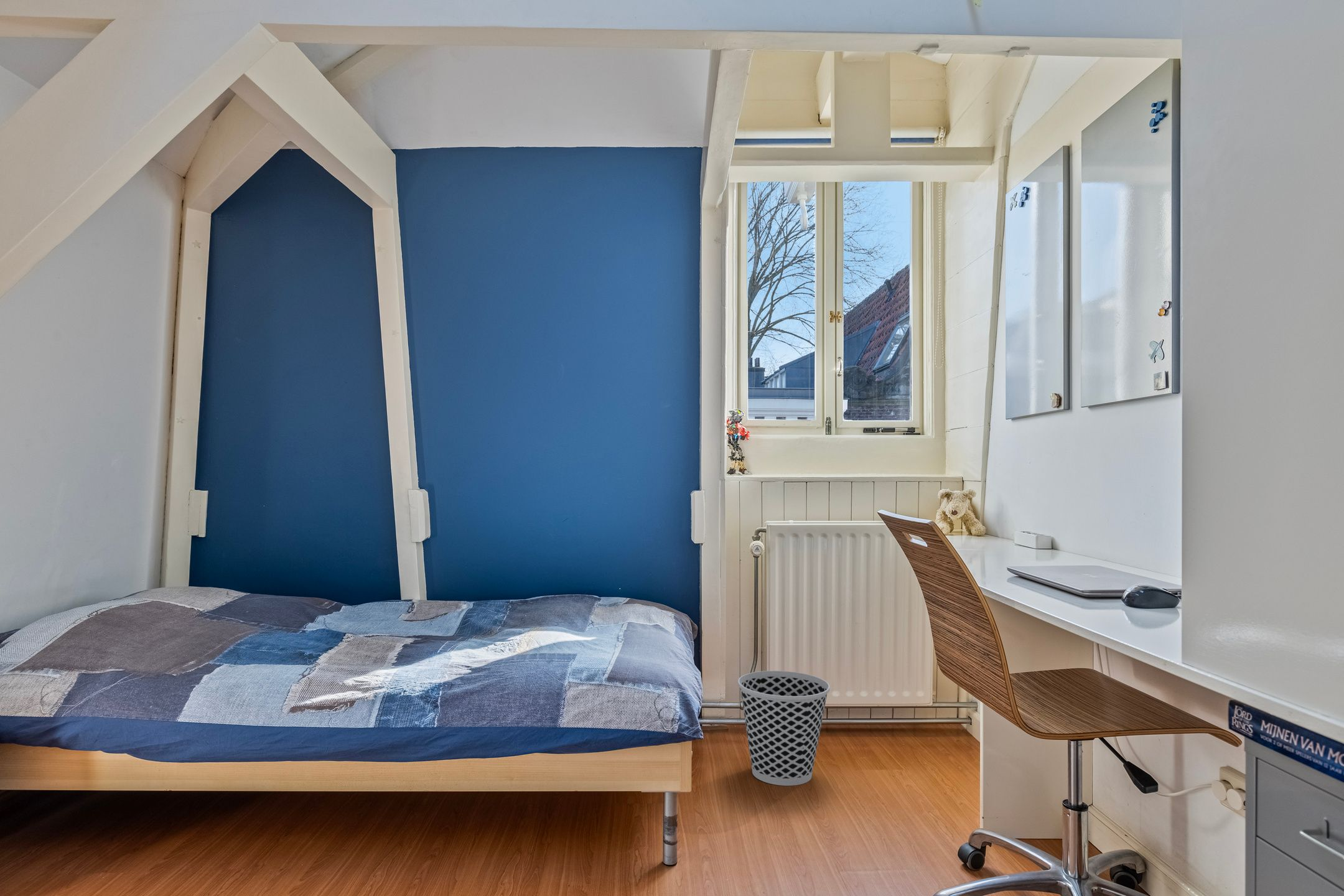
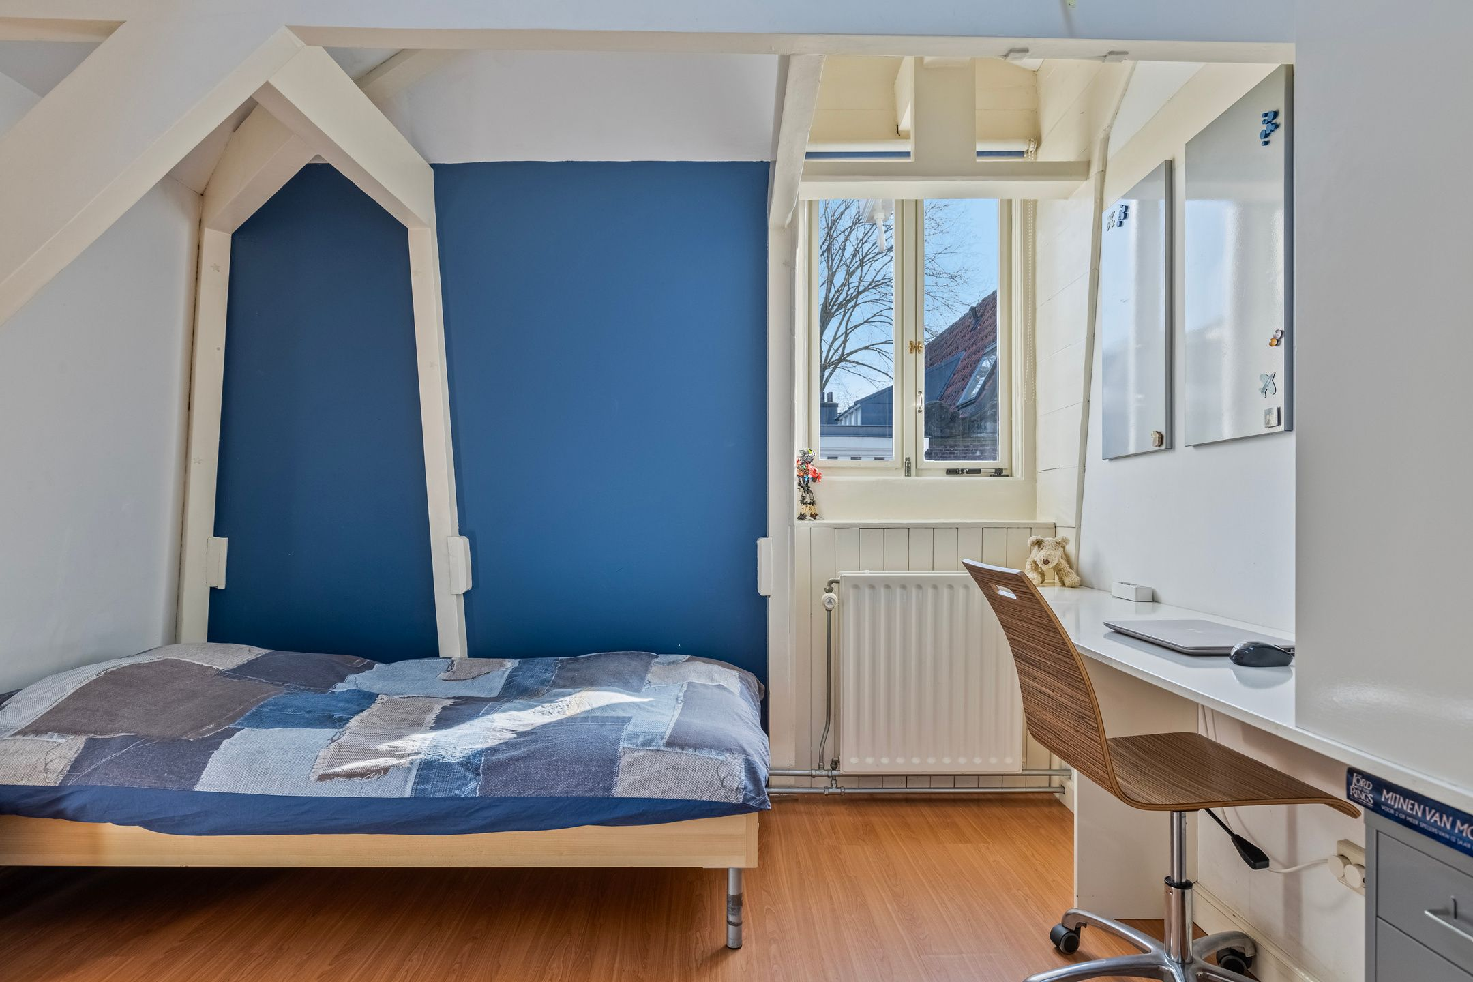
- wastebasket [737,670,831,786]
